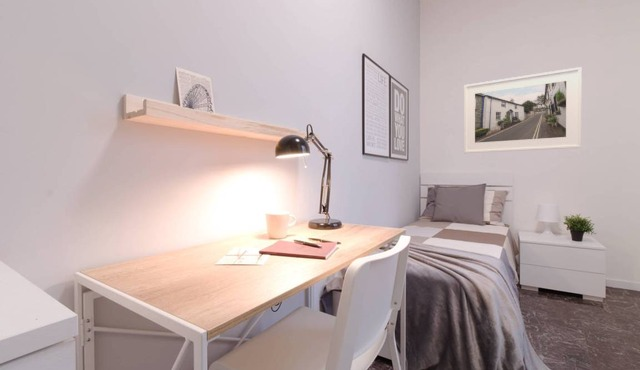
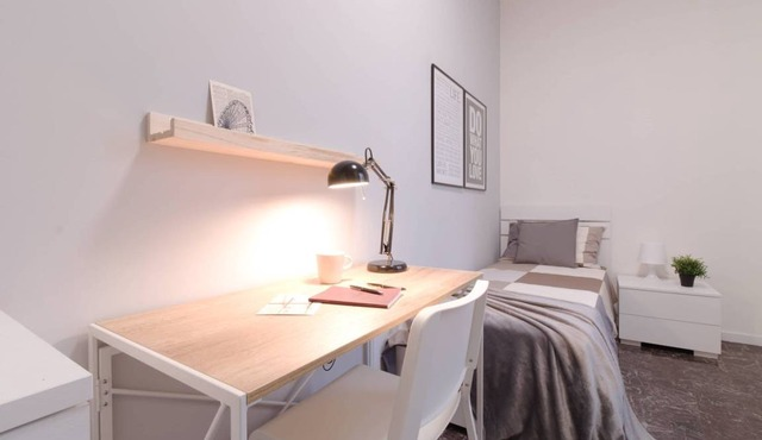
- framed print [463,66,582,154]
